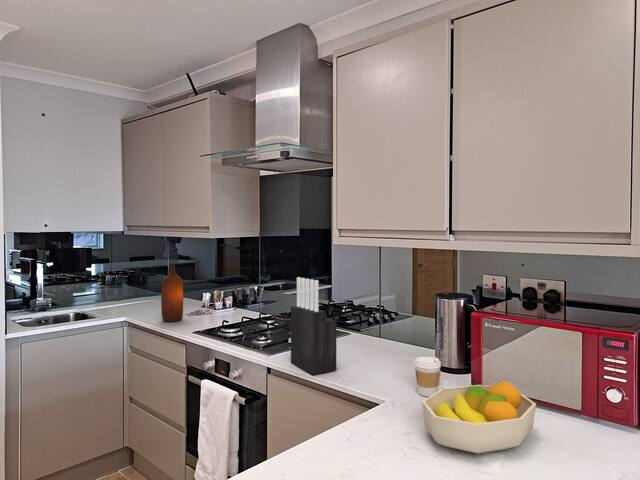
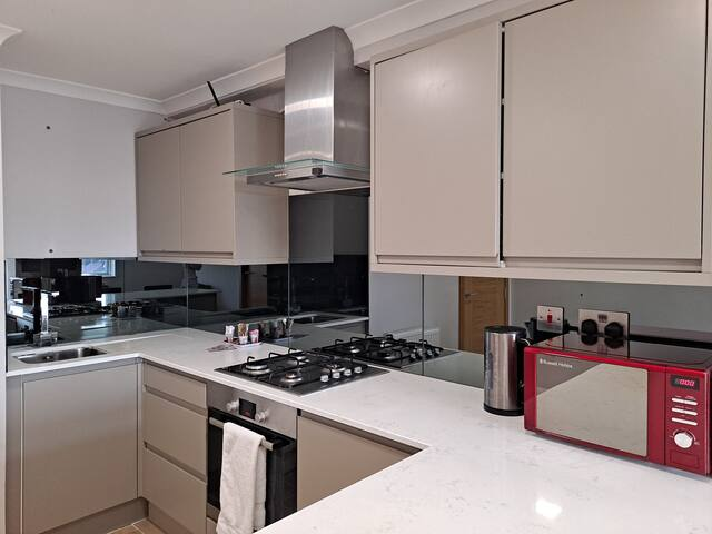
- coffee cup [413,356,442,398]
- knife block [290,276,337,376]
- bottle [160,264,184,323]
- fruit bowl [421,380,537,455]
